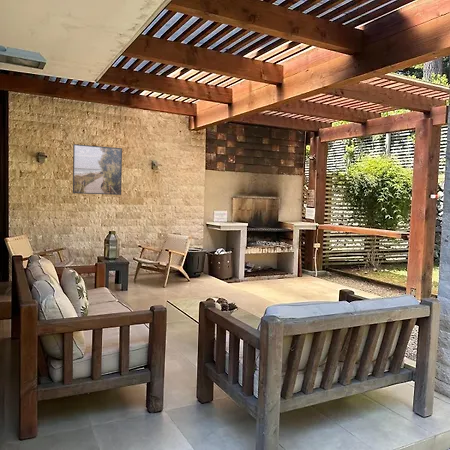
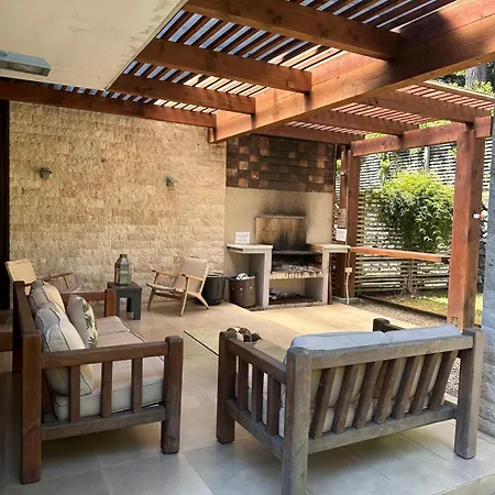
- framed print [72,143,123,196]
